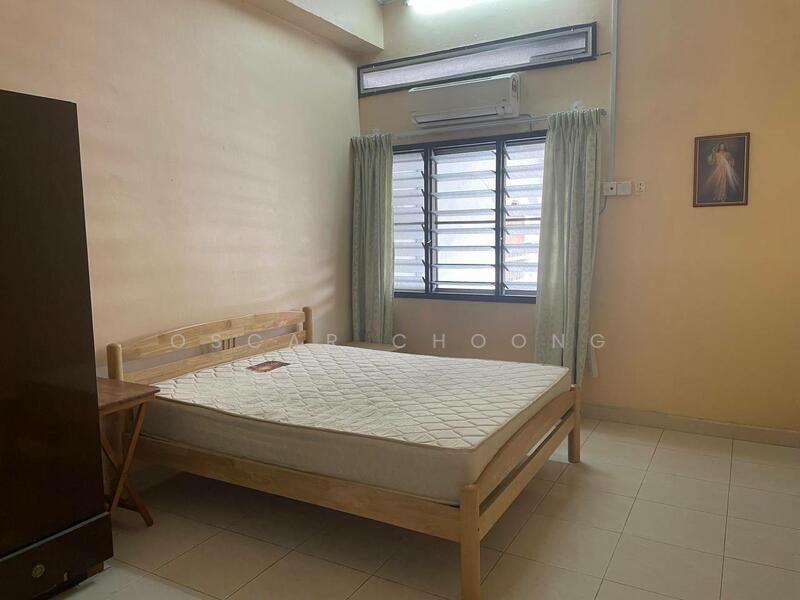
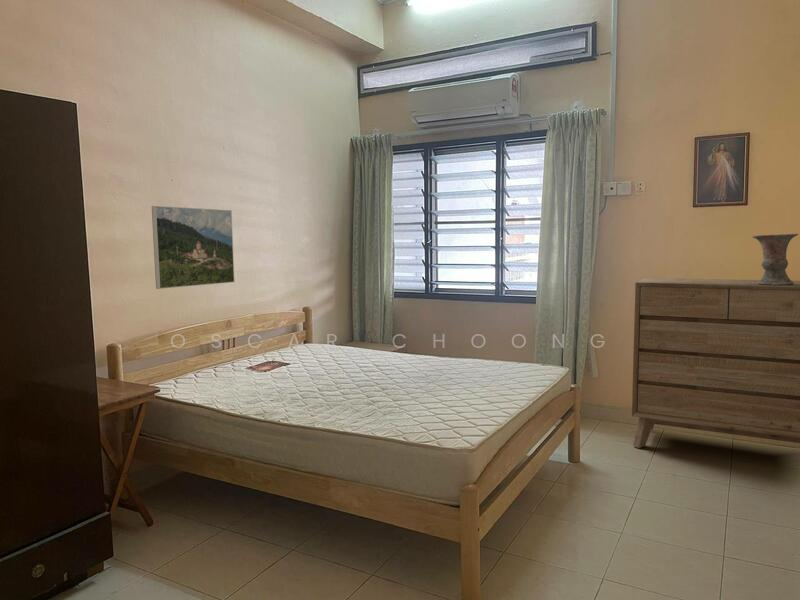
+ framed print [151,205,235,290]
+ vase [751,233,799,285]
+ dresser [631,277,800,449]
